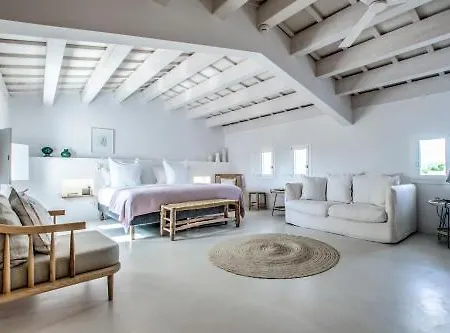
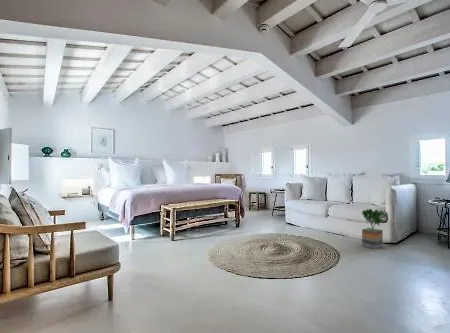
+ potted tree [361,208,388,250]
